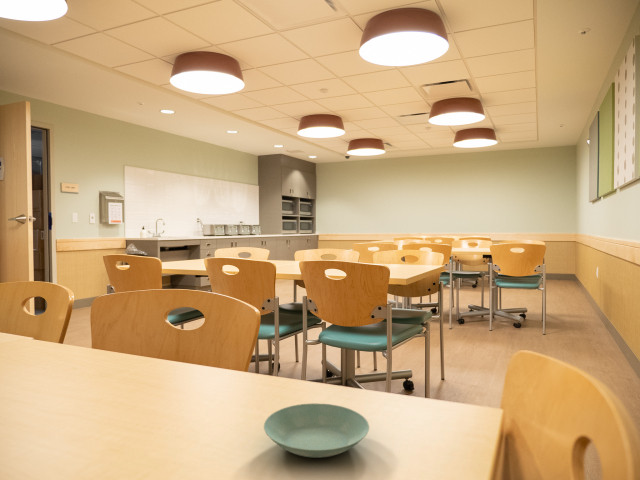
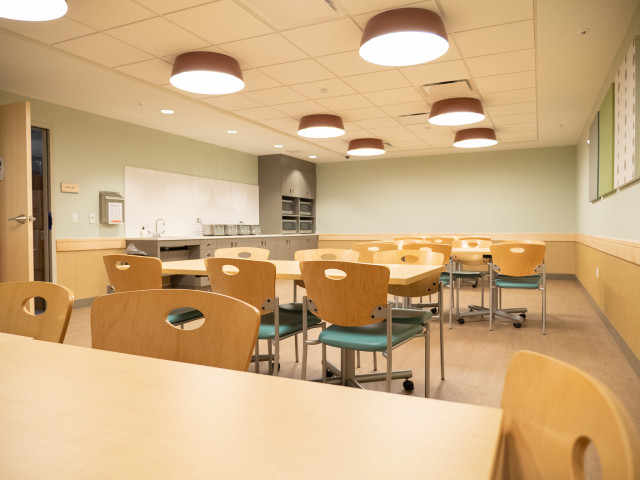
- saucer [263,402,370,459]
